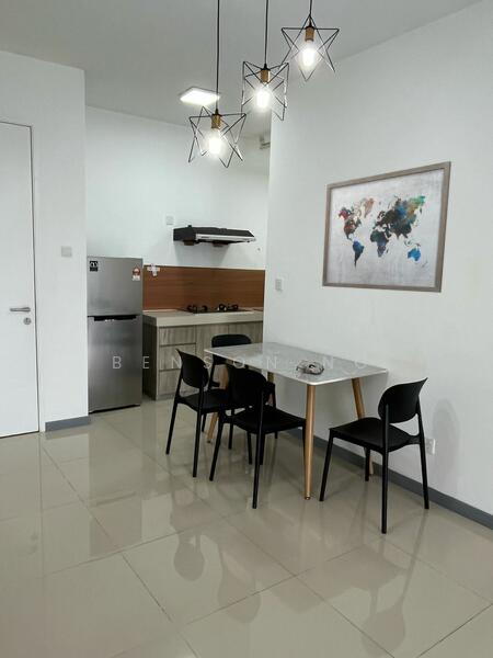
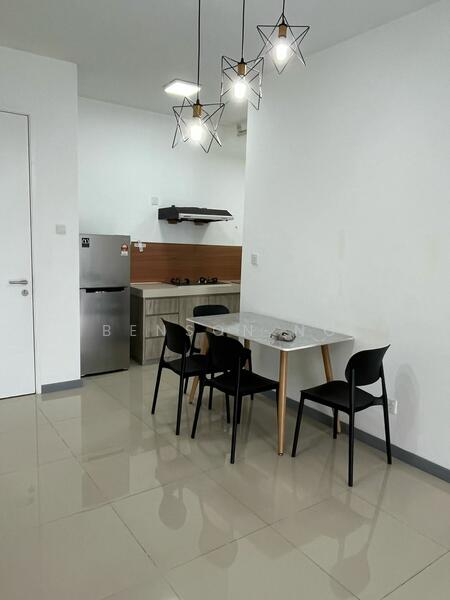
- wall art [321,160,452,294]
